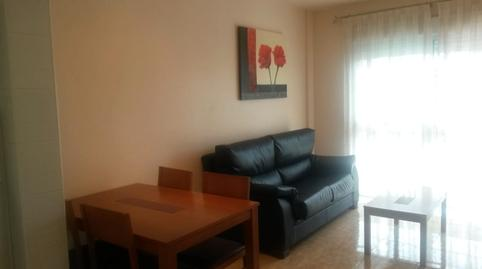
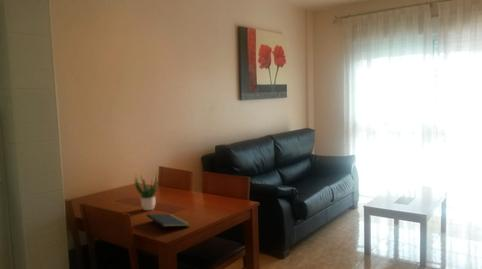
+ potted plant [134,171,159,211]
+ notepad [146,213,192,234]
